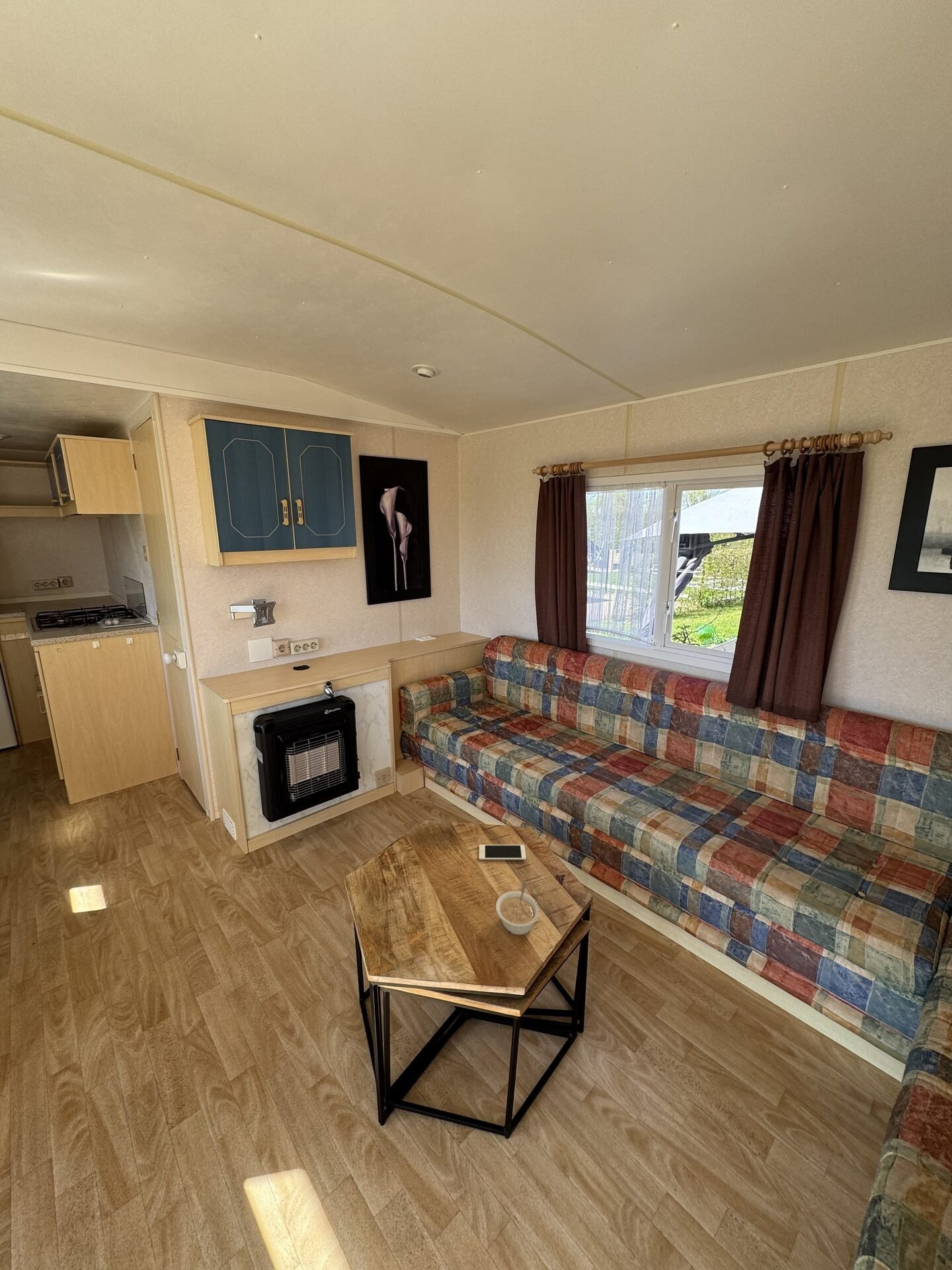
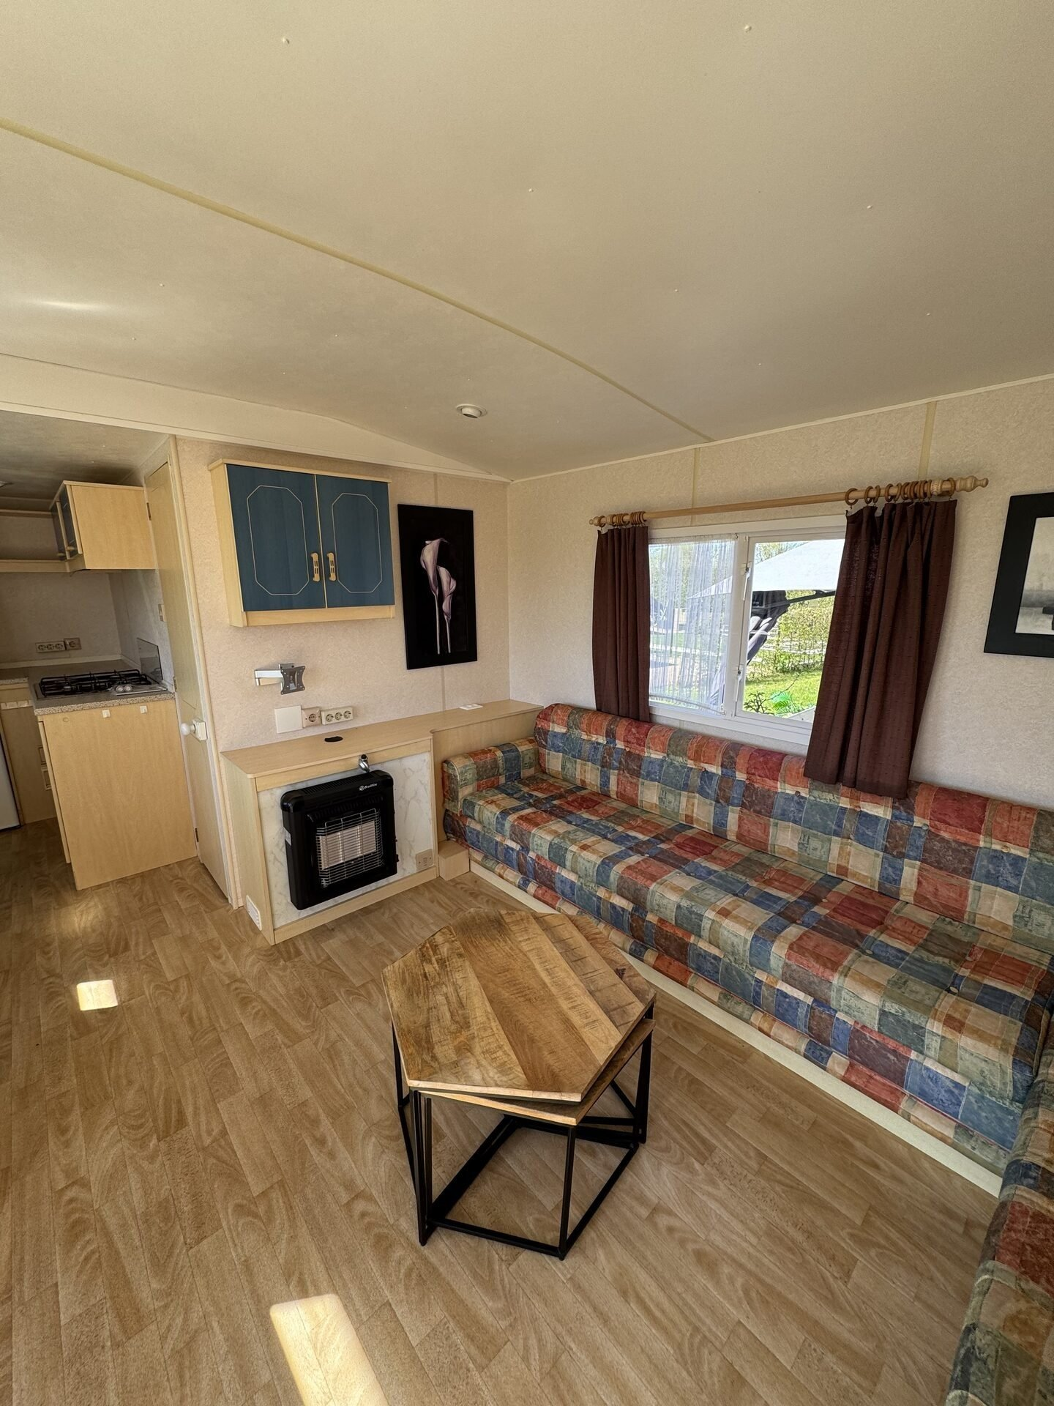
- legume [495,882,540,935]
- cell phone [479,844,527,861]
